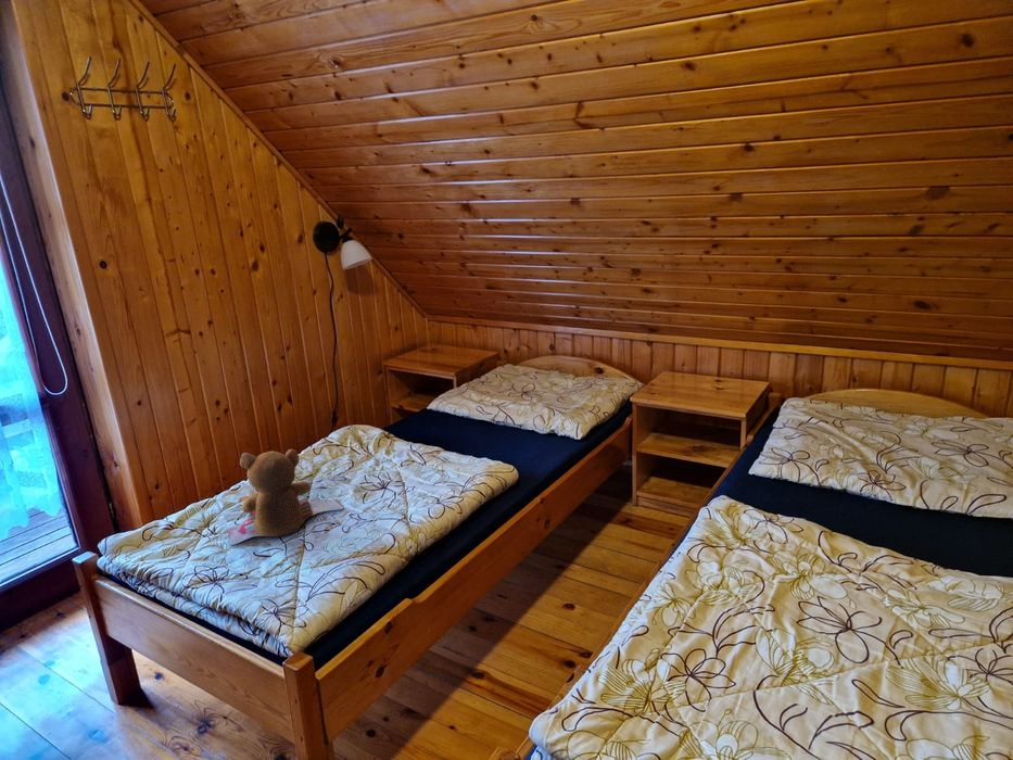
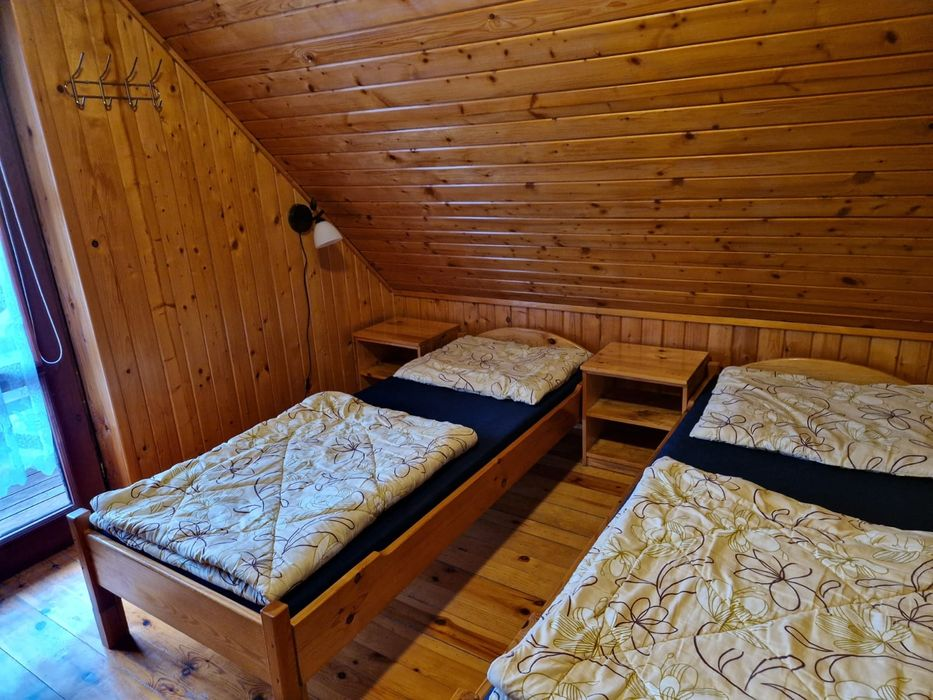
- teddy bear [227,448,345,546]
